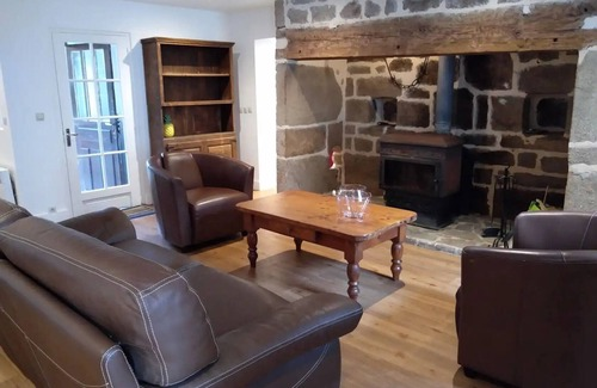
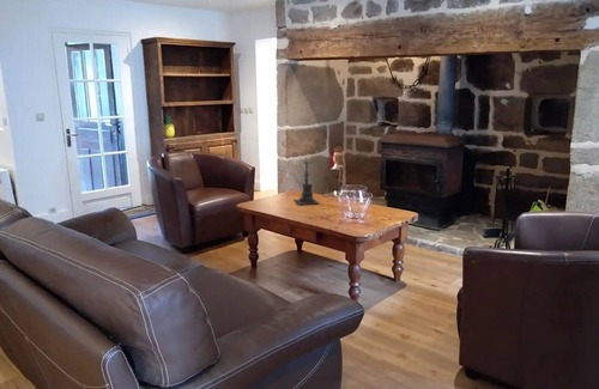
+ candle holder [292,159,320,206]
